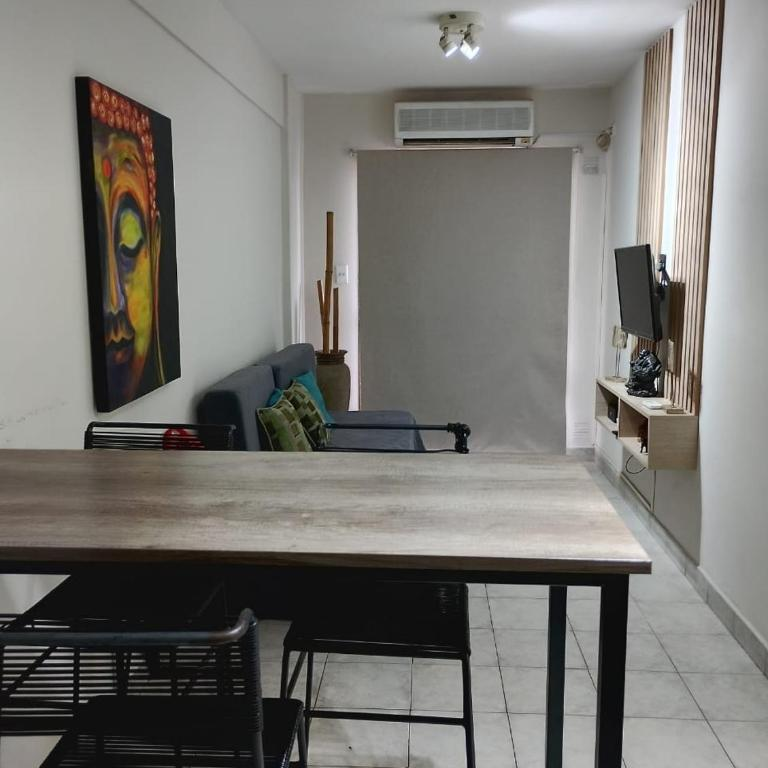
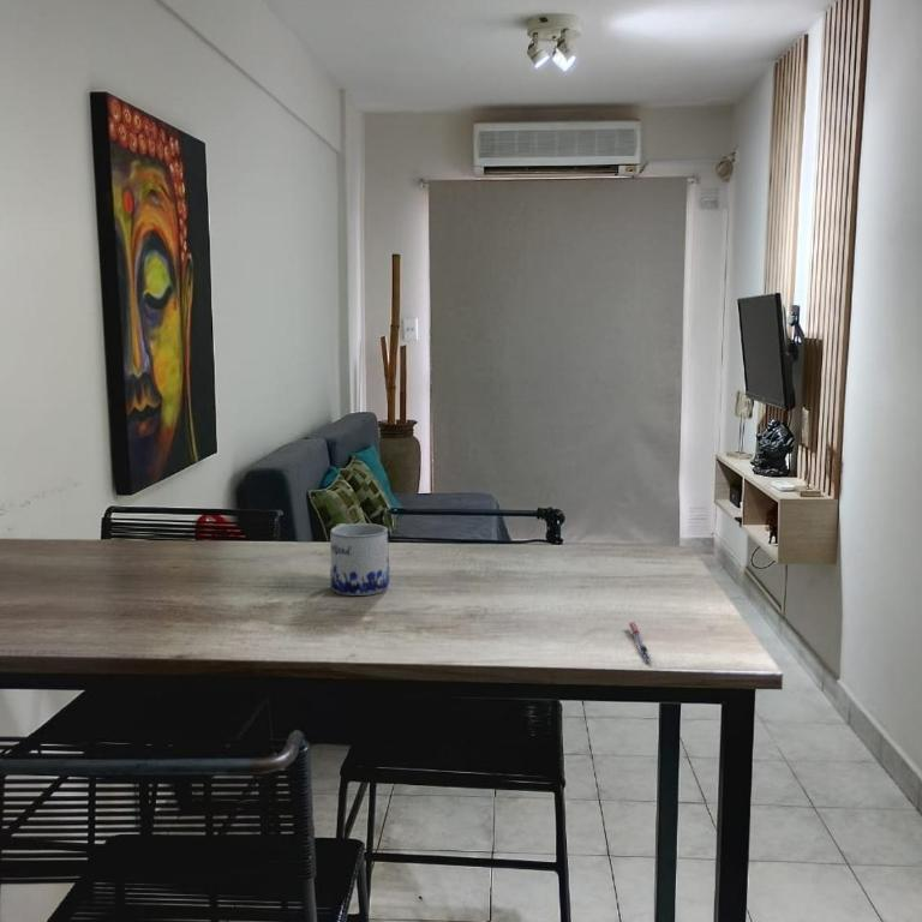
+ pen [628,621,654,663]
+ mug [329,522,390,597]
